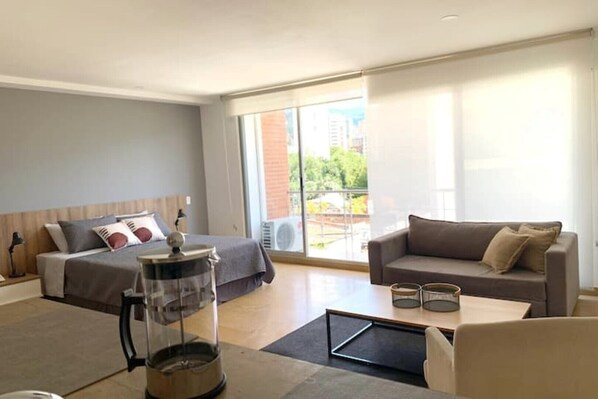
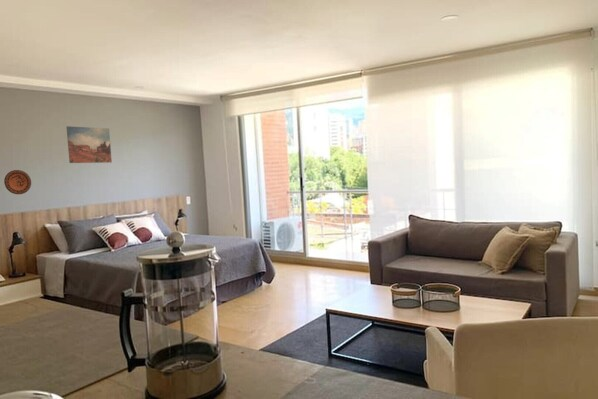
+ decorative plate [3,169,32,195]
+ wall art [65,125,113,164]
